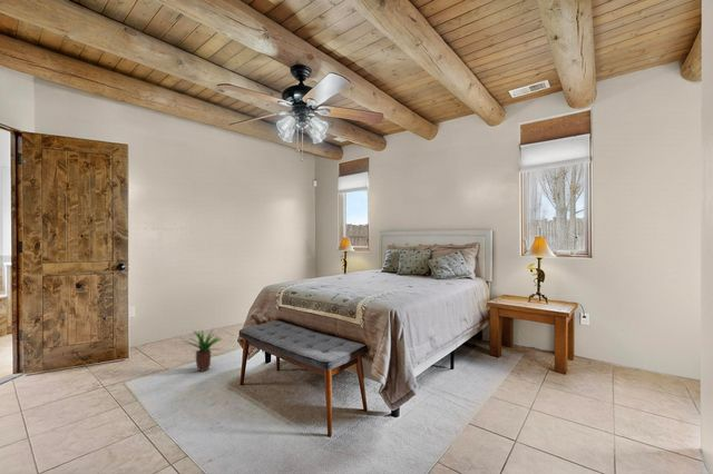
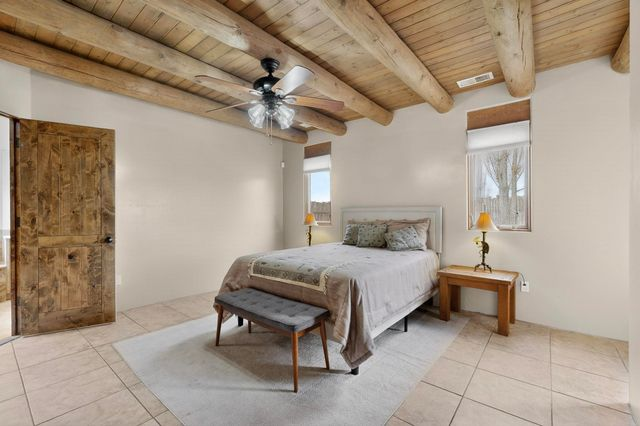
- potted plant [185,326,223,373]
